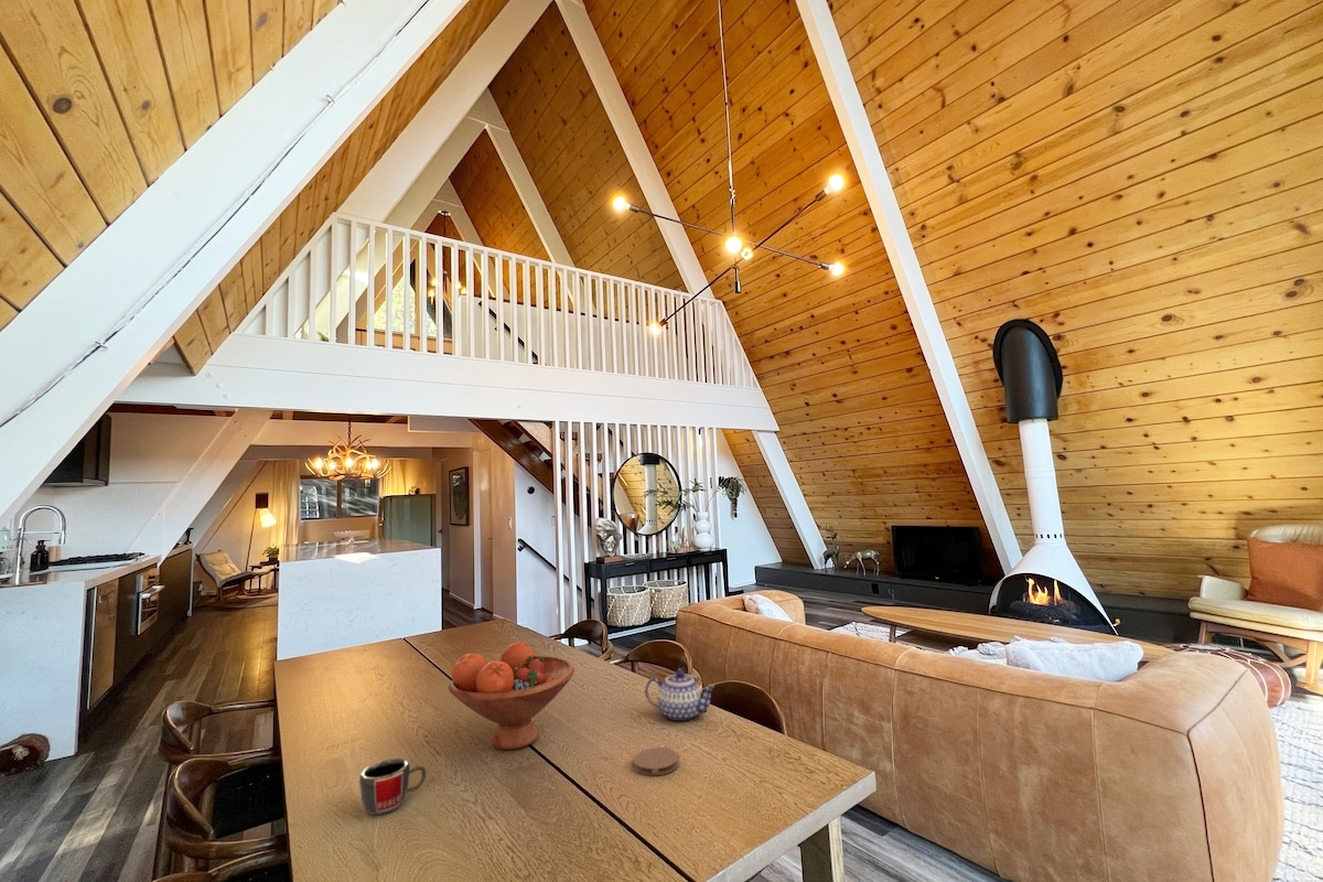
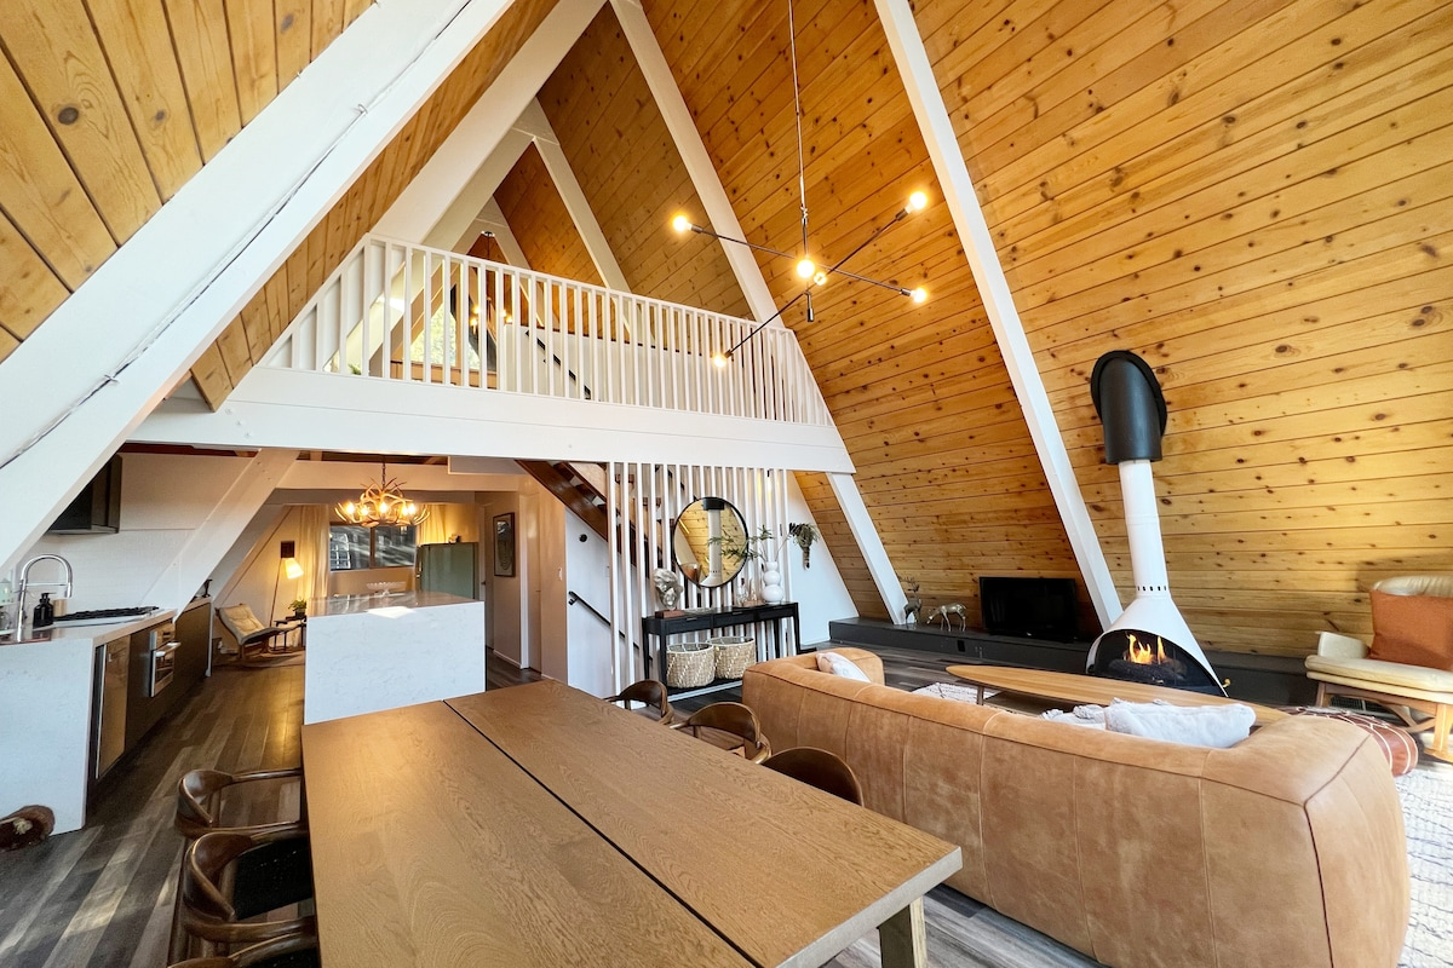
- mug [358,757,427,816]
- fruit bowl [448,641,576,751]
- coaster [633,746,680,776]
- teapot [644,668,716,722]
